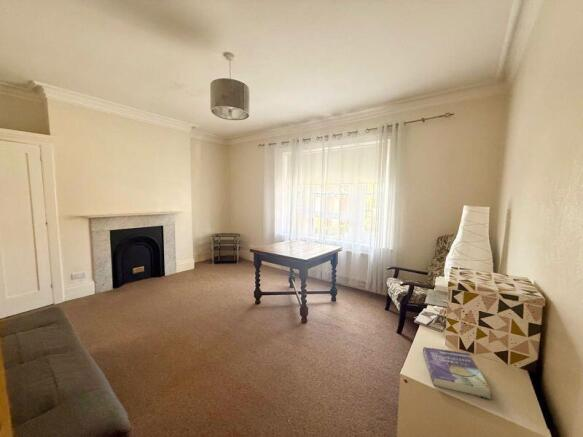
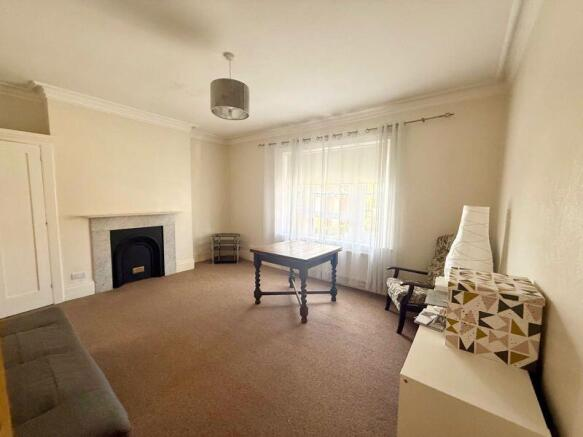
- book [422,346,492,401]
